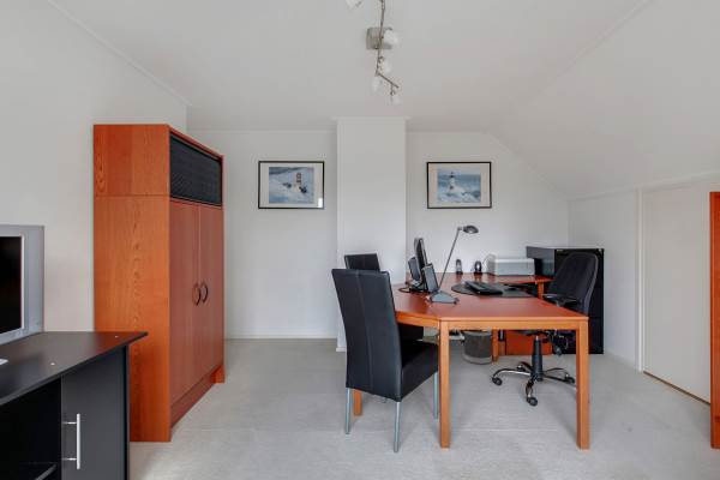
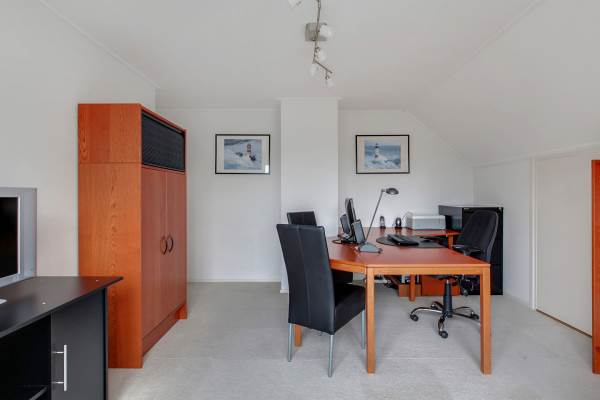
- wastebasket [463,330,493,366]
